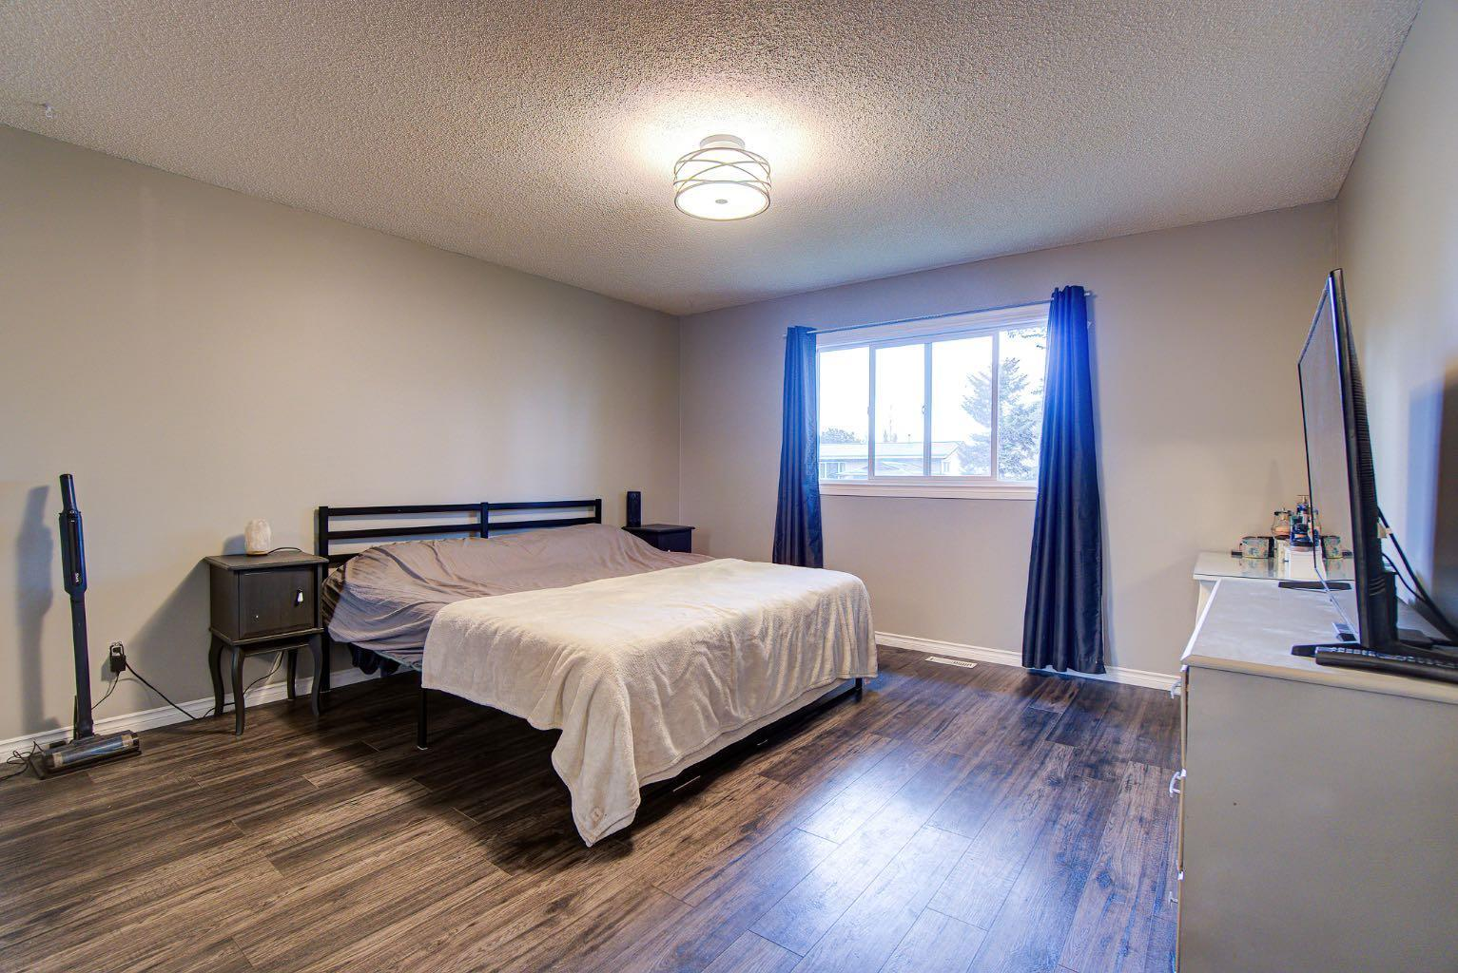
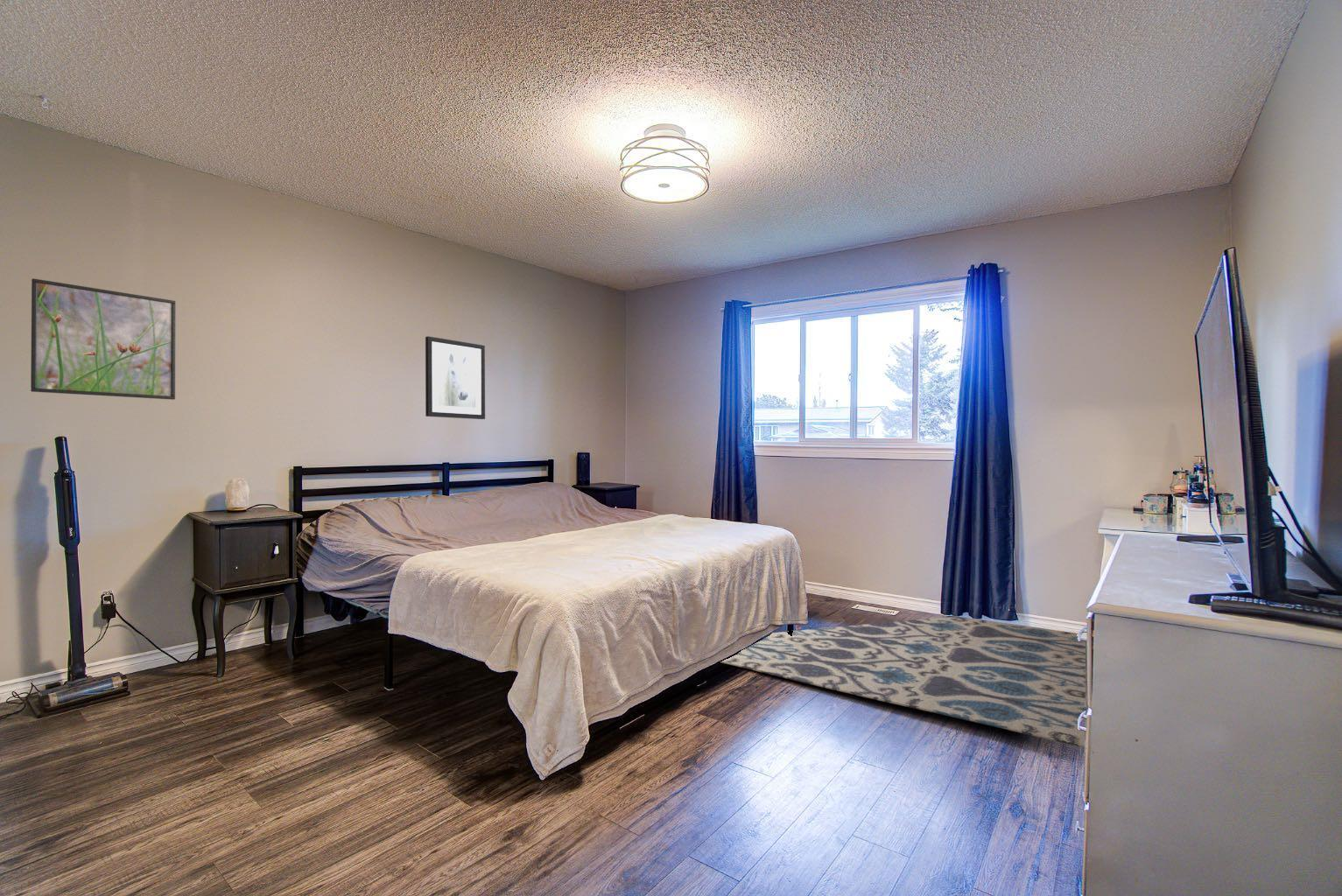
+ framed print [30,277,177,401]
+ wall art [425,335,486,420]
+ rug [720,615,1086,749]
